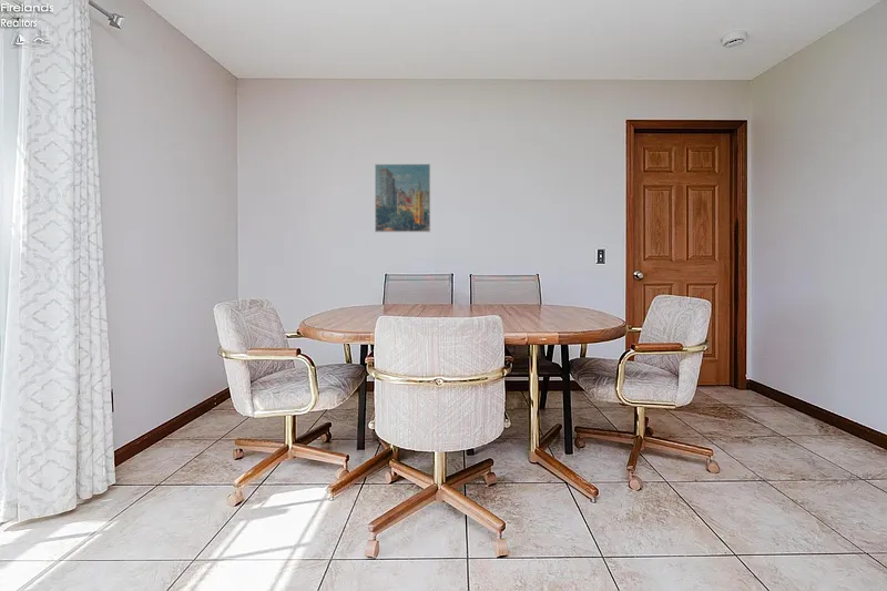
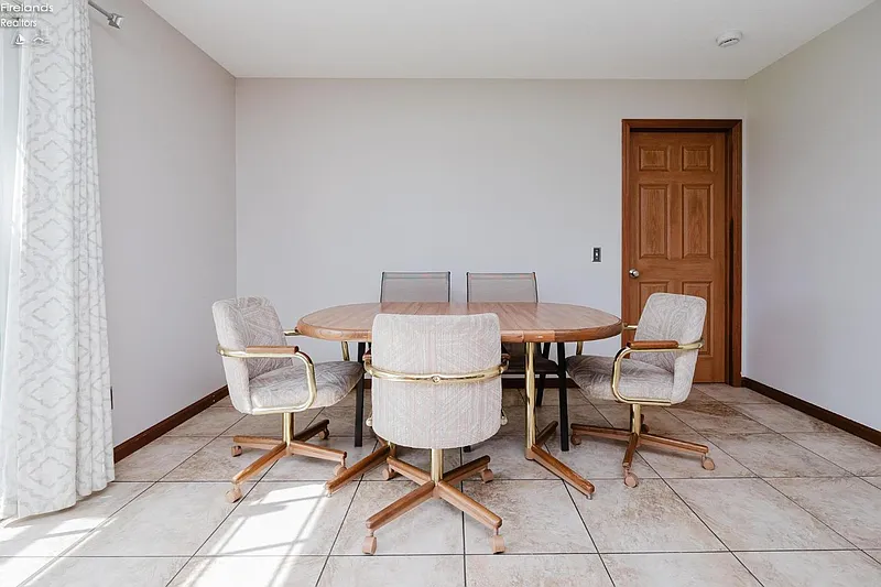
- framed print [374,163,431,233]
